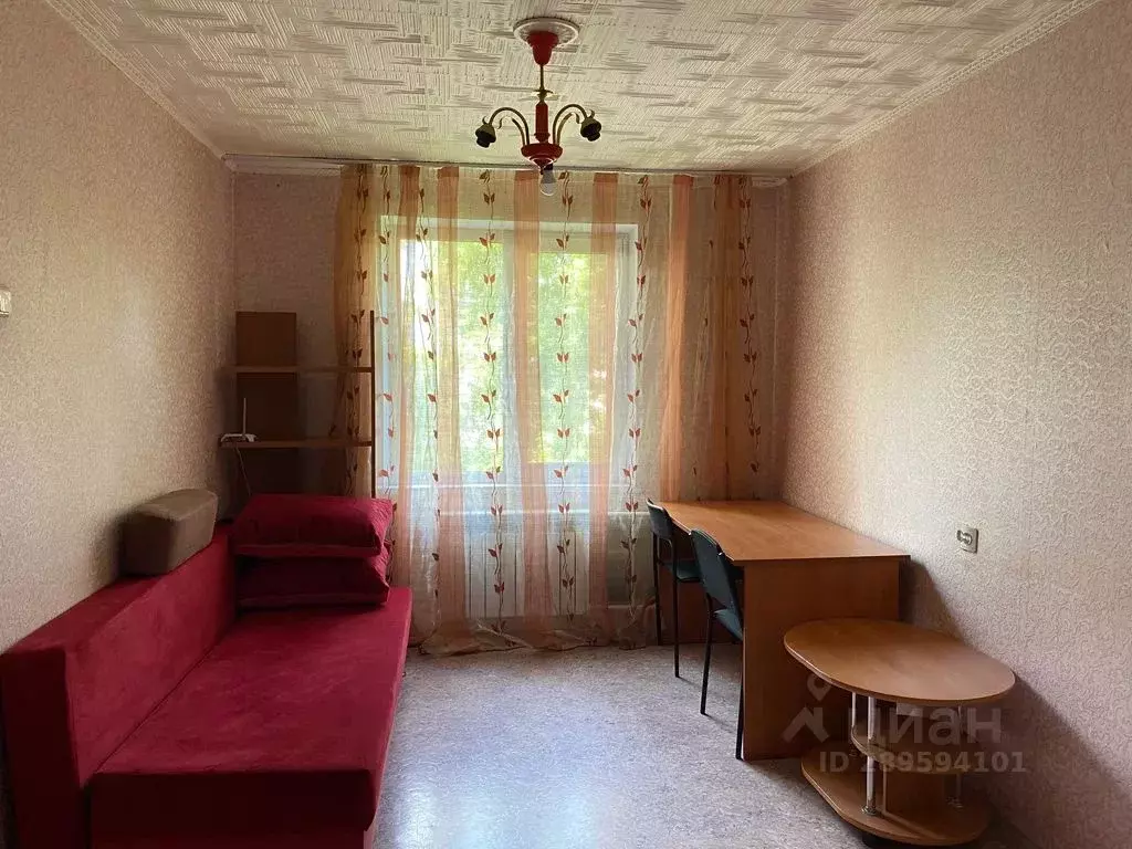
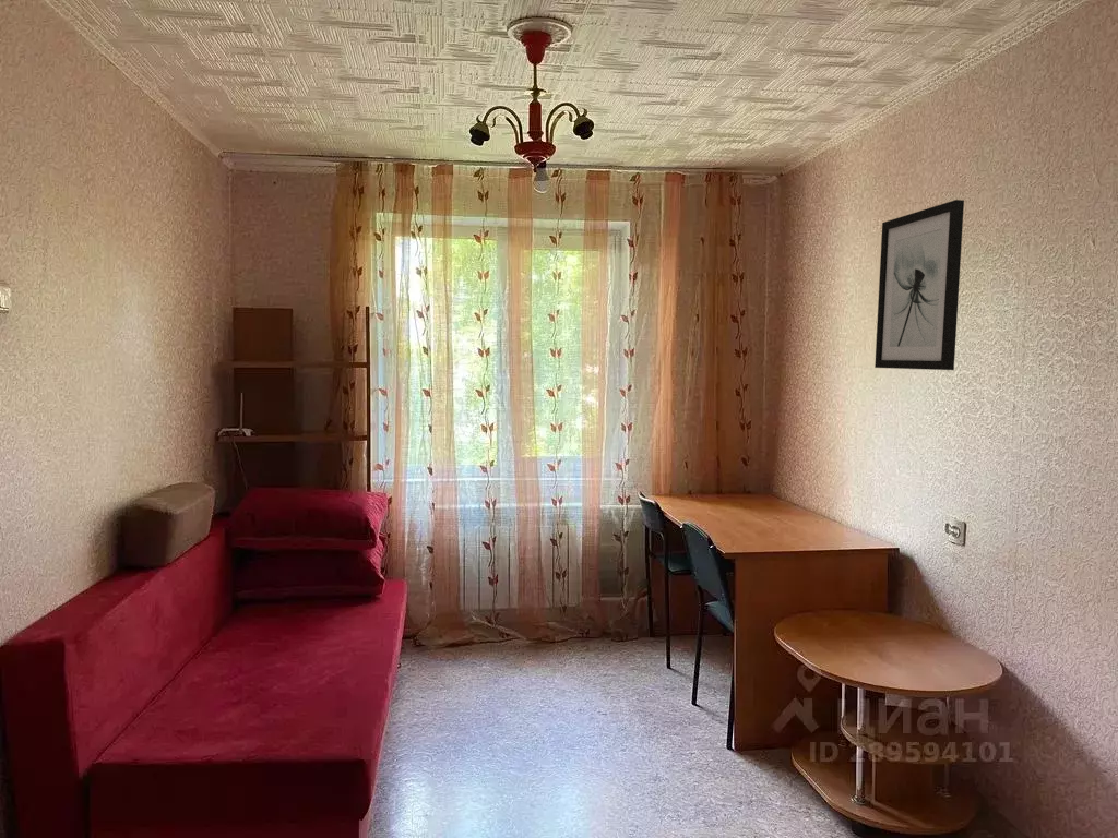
+ wall art [873,199,965,371]
